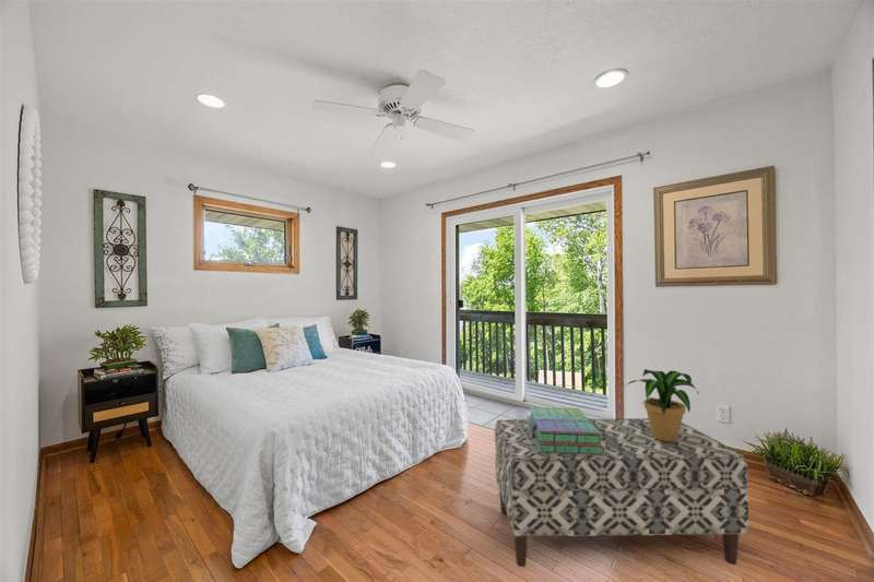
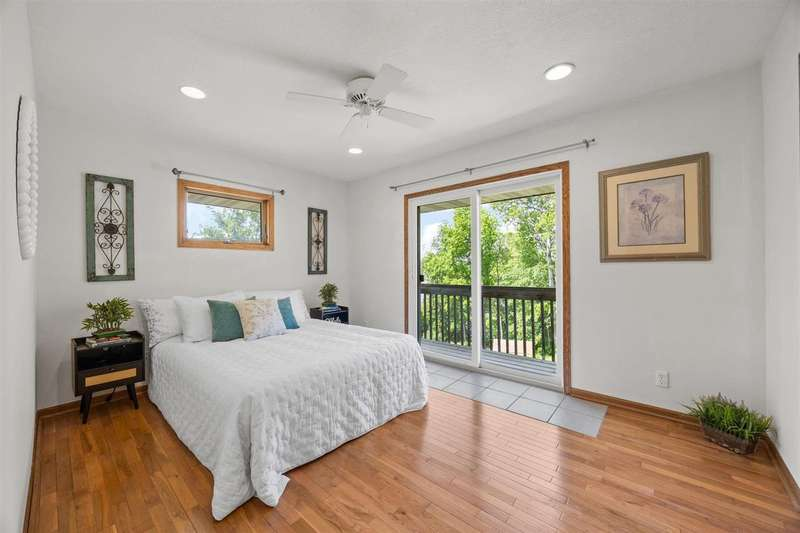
- stack of books [525,406,604,455]
- potted plant [622,368,700,441]
- bench [494,417,749,568]
